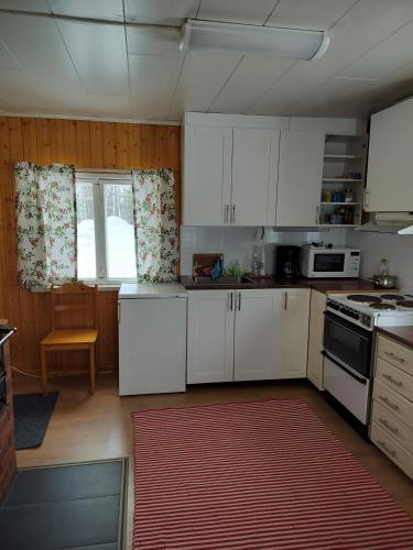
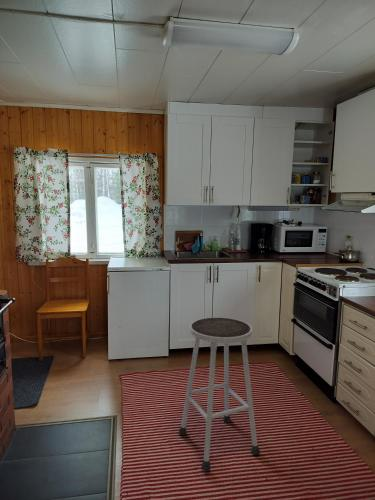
+ stool [178,316,261,472]
